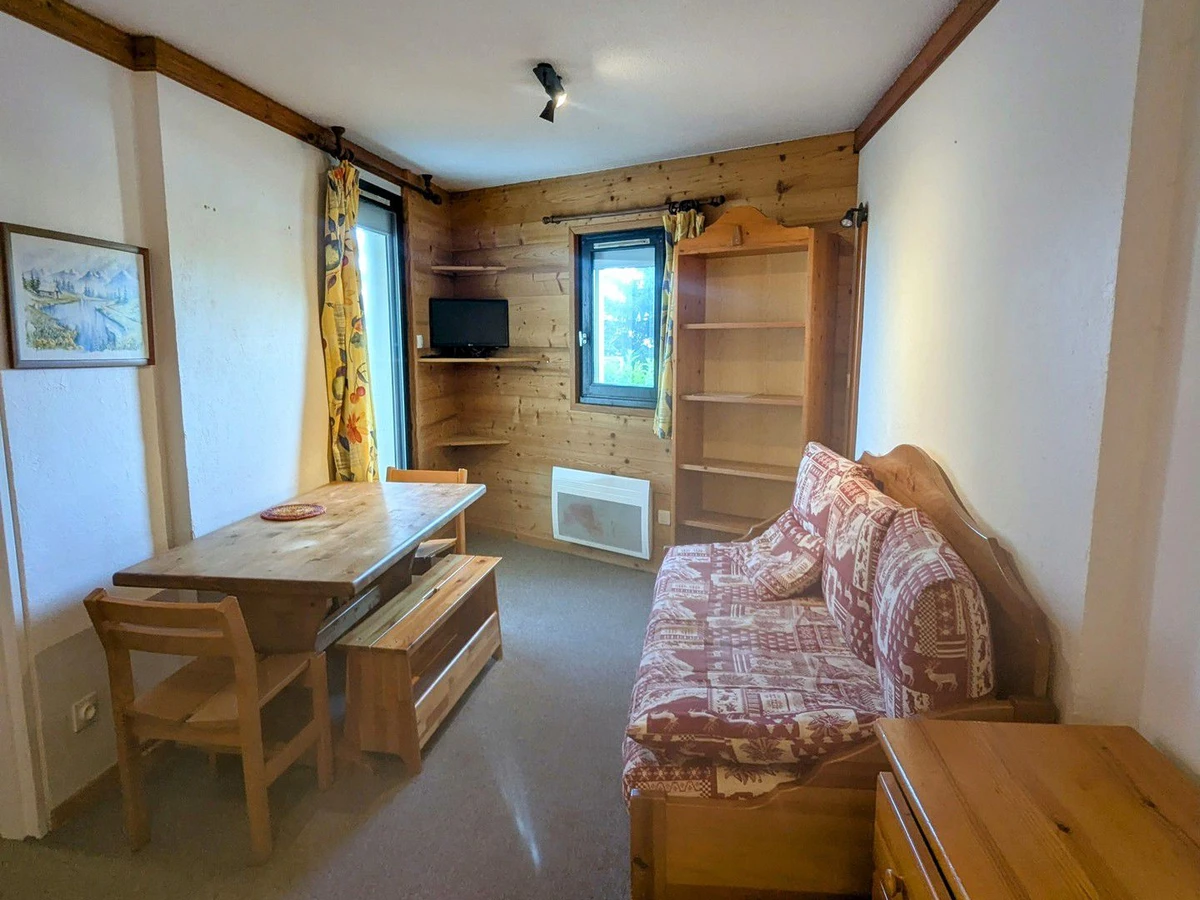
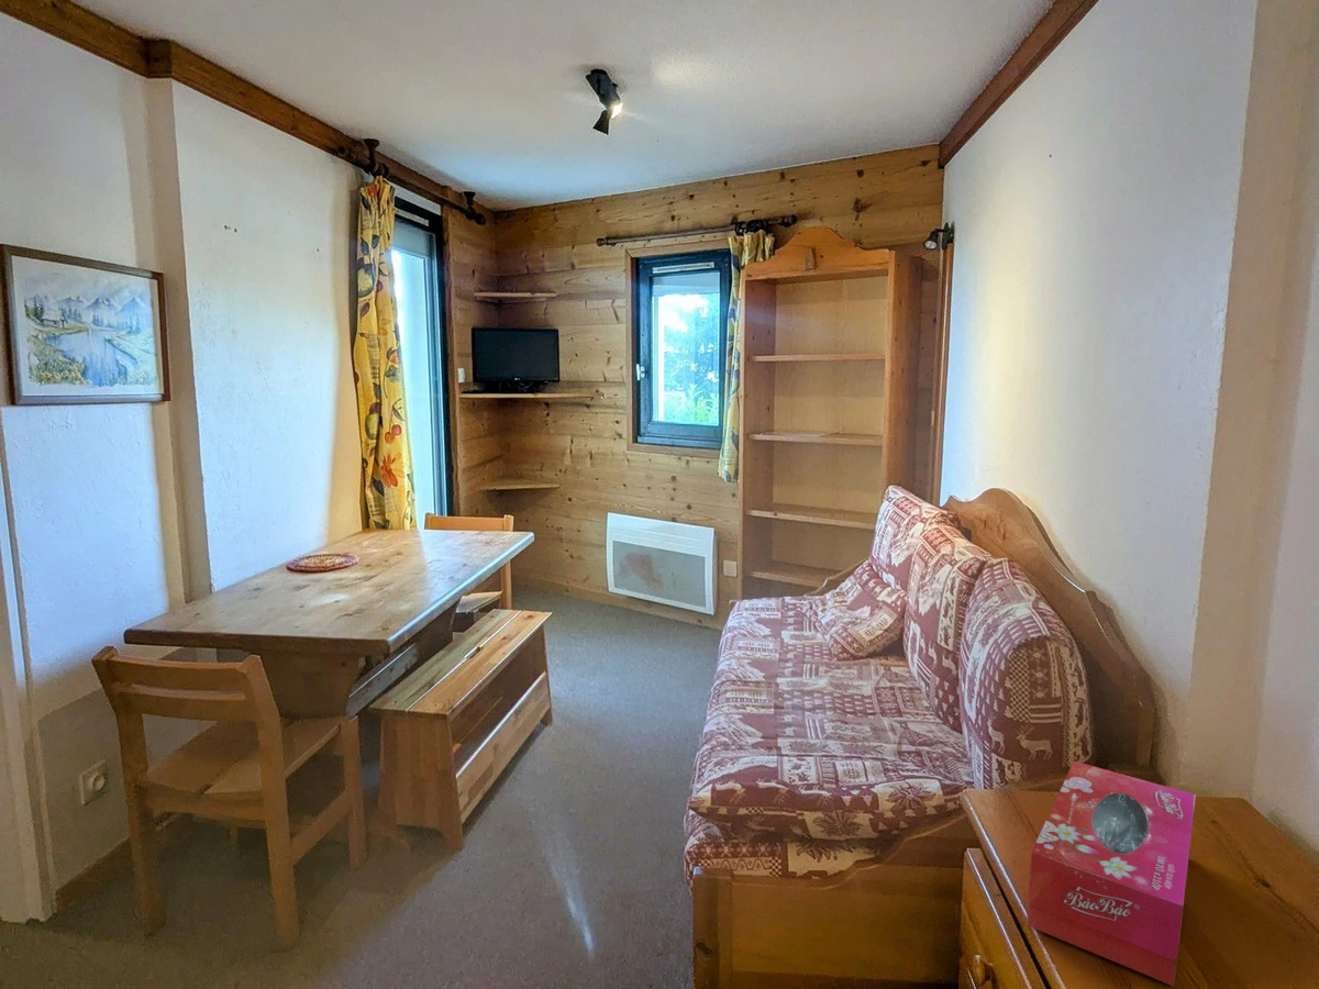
+ tissue box [1026,760,1197,988]
